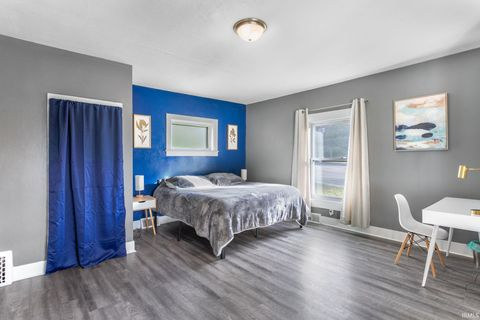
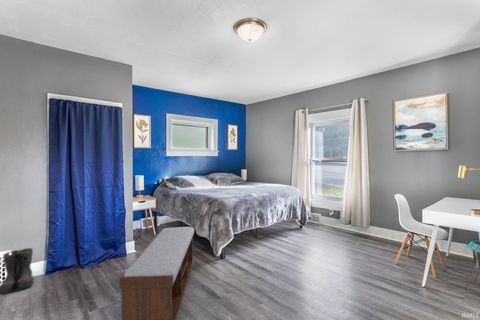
+ boots [0,247,34,296]
+ bench [119,226,195,320]
